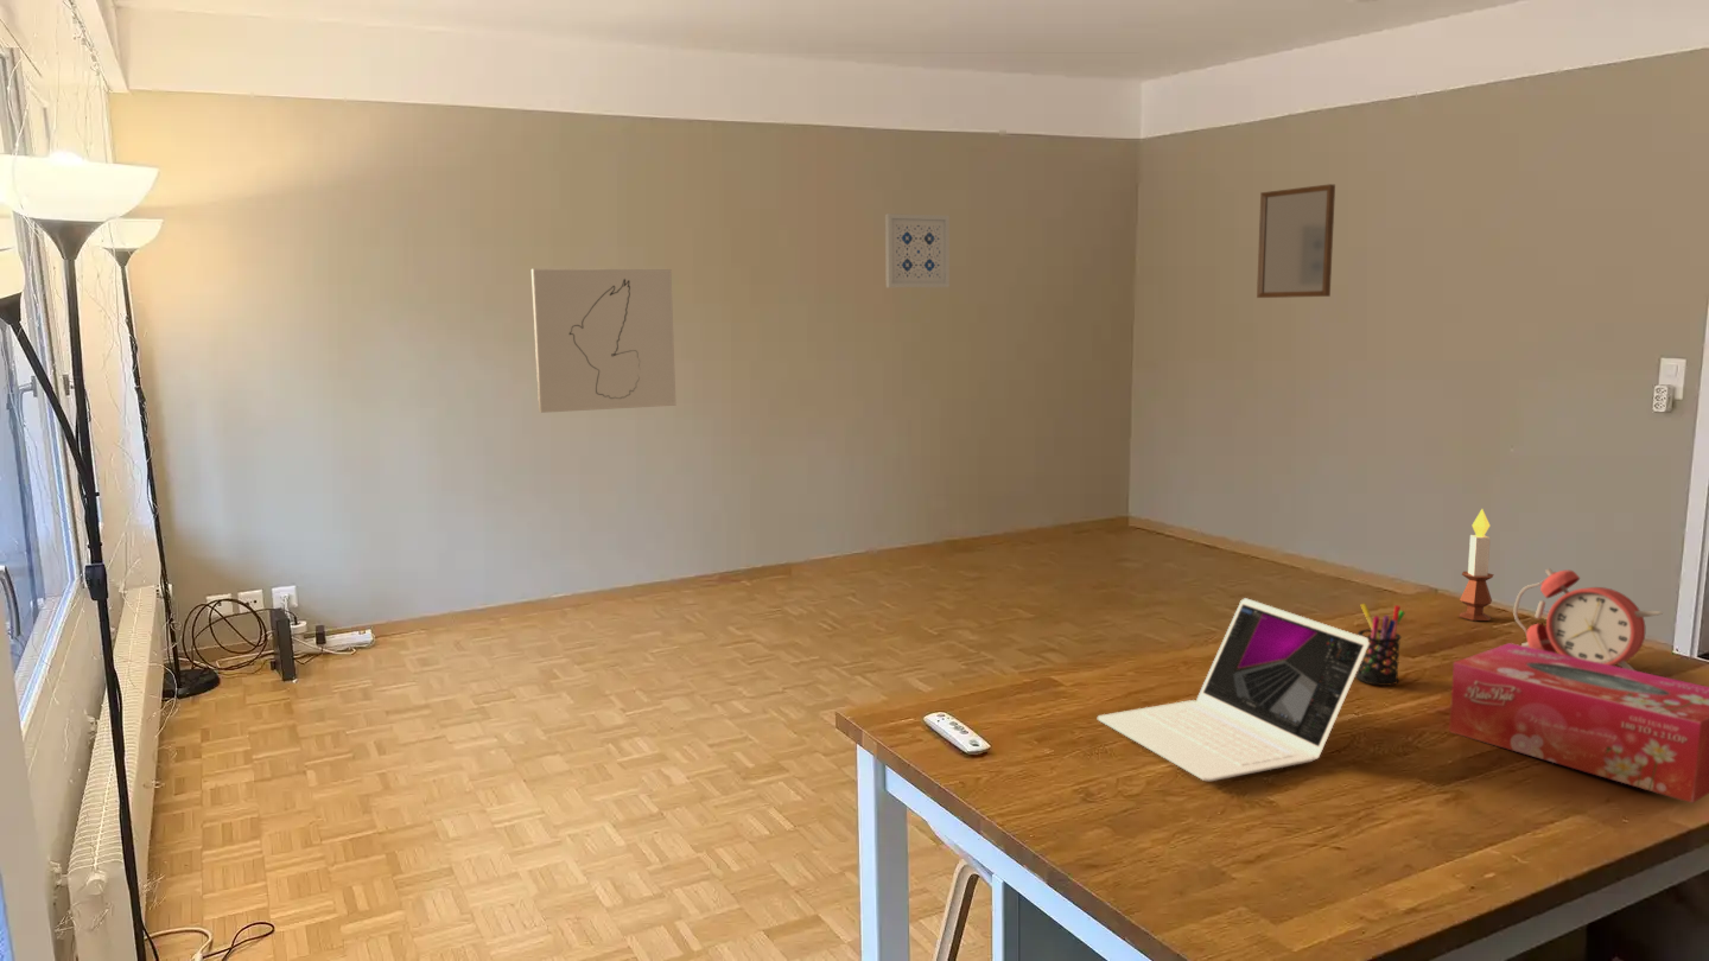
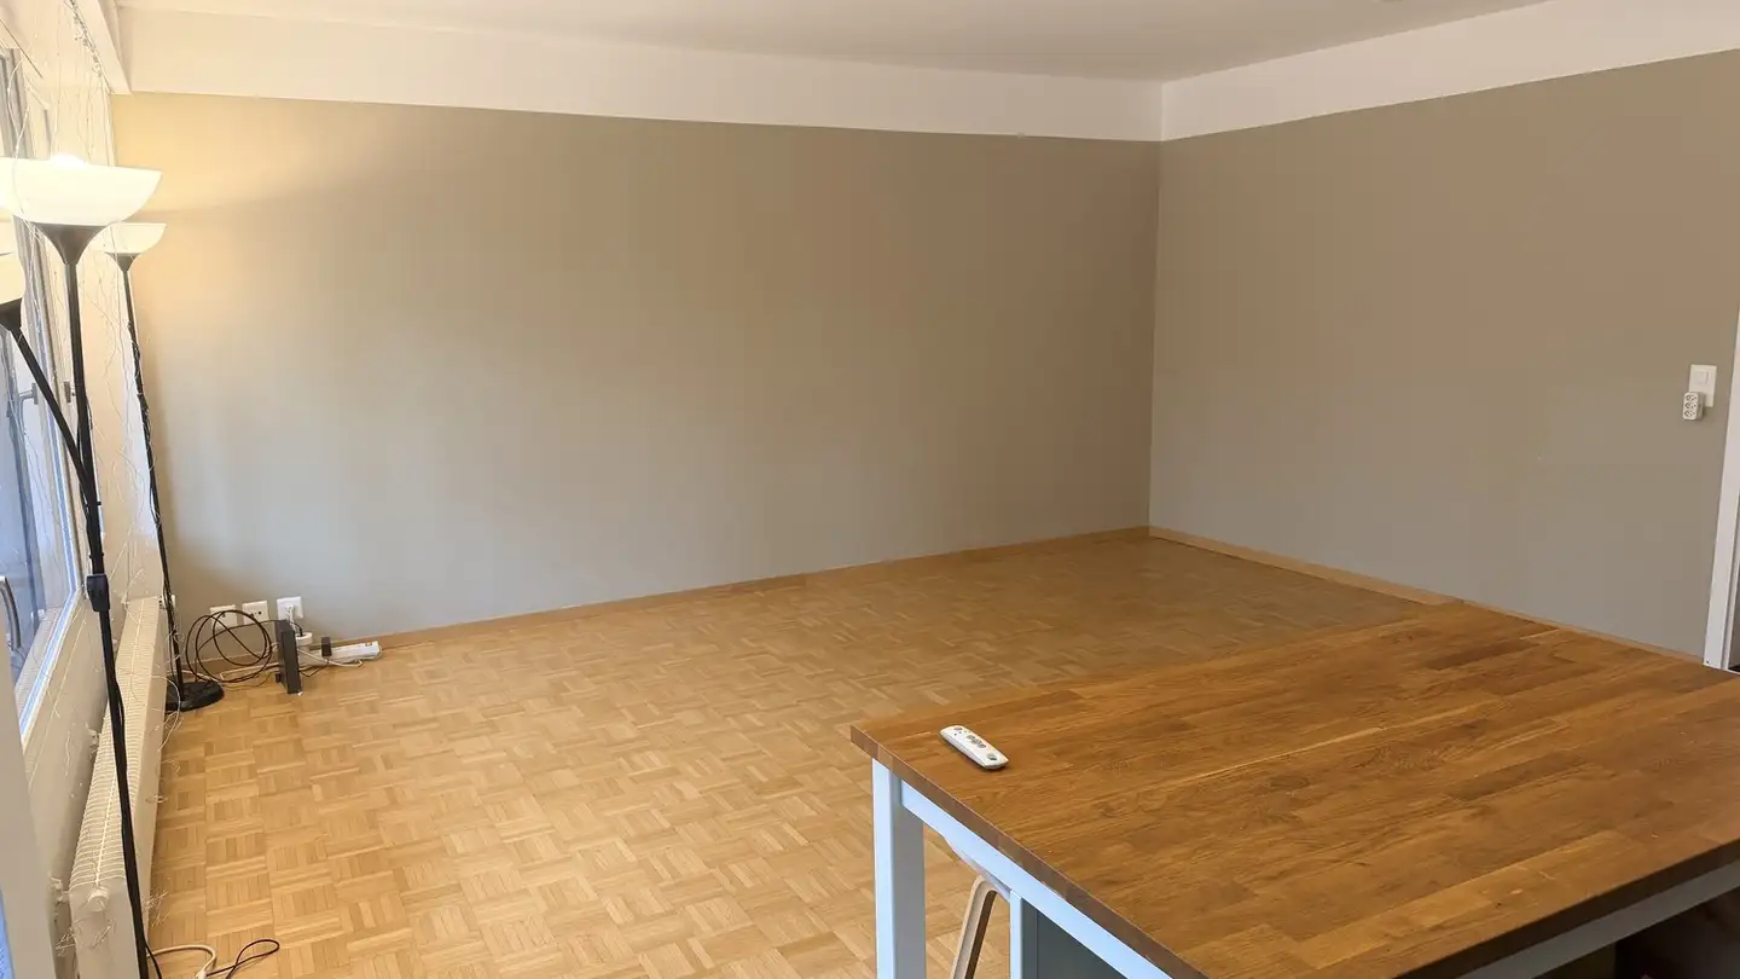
- home mirror [1256,183,1336,299]
- tissue box [1448,642,1709,804]
- alarm clock [1512,567,1664,670]
- pen holder [1355,603,1406,687]
- candle [1457,508,1494,622]
- wall art [884,212,951,288]
- laptop [1097,597,1370,782]
- wall art [531,268,676,414]
